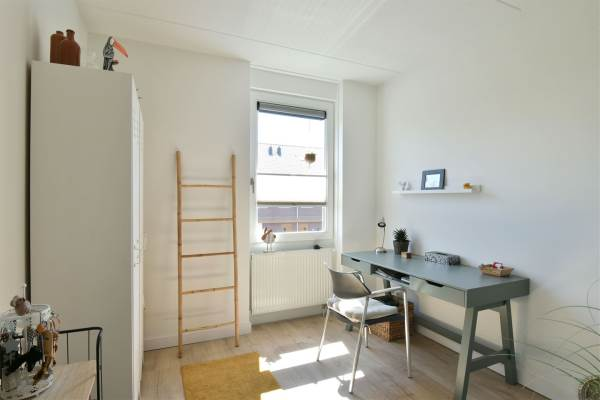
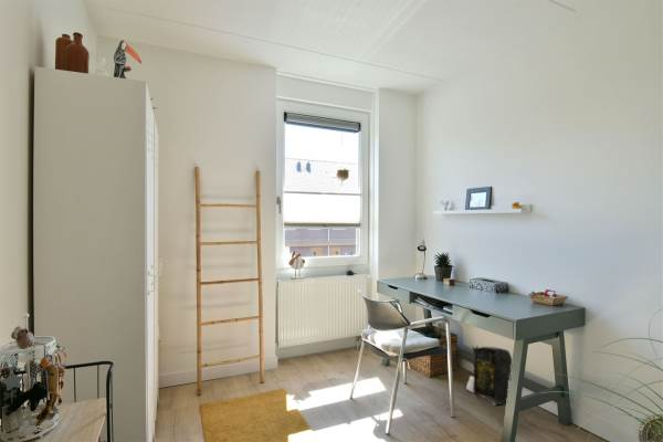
+ backpack [465,344,513,407]
